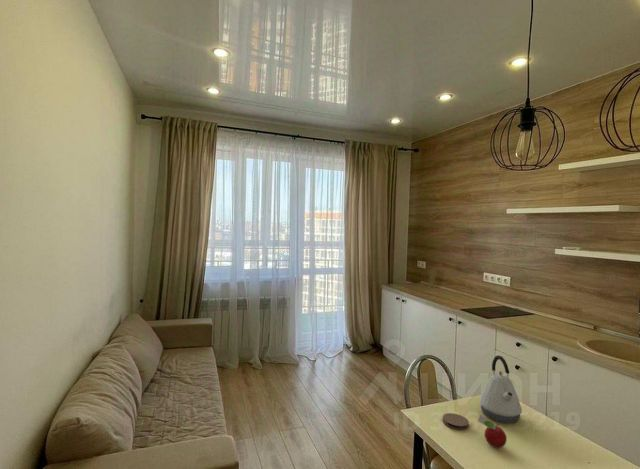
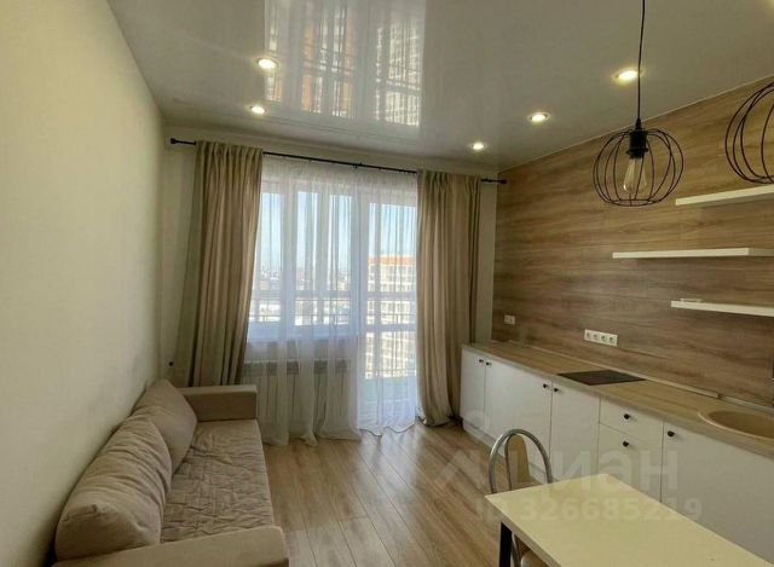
- kettle [479,354,523,424]
- coaster [442,412,470,430]
- fruit [477,414,508,449]
